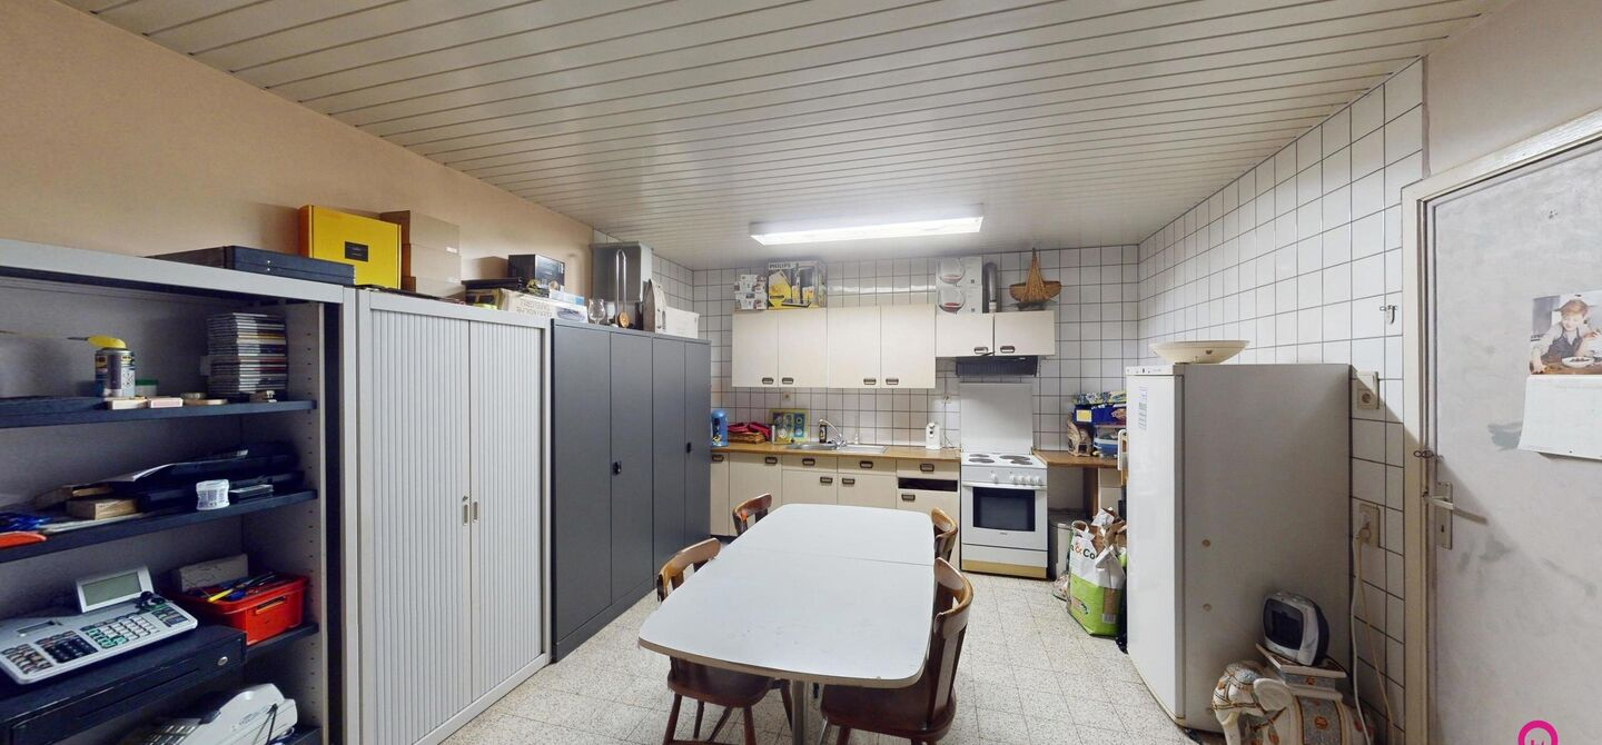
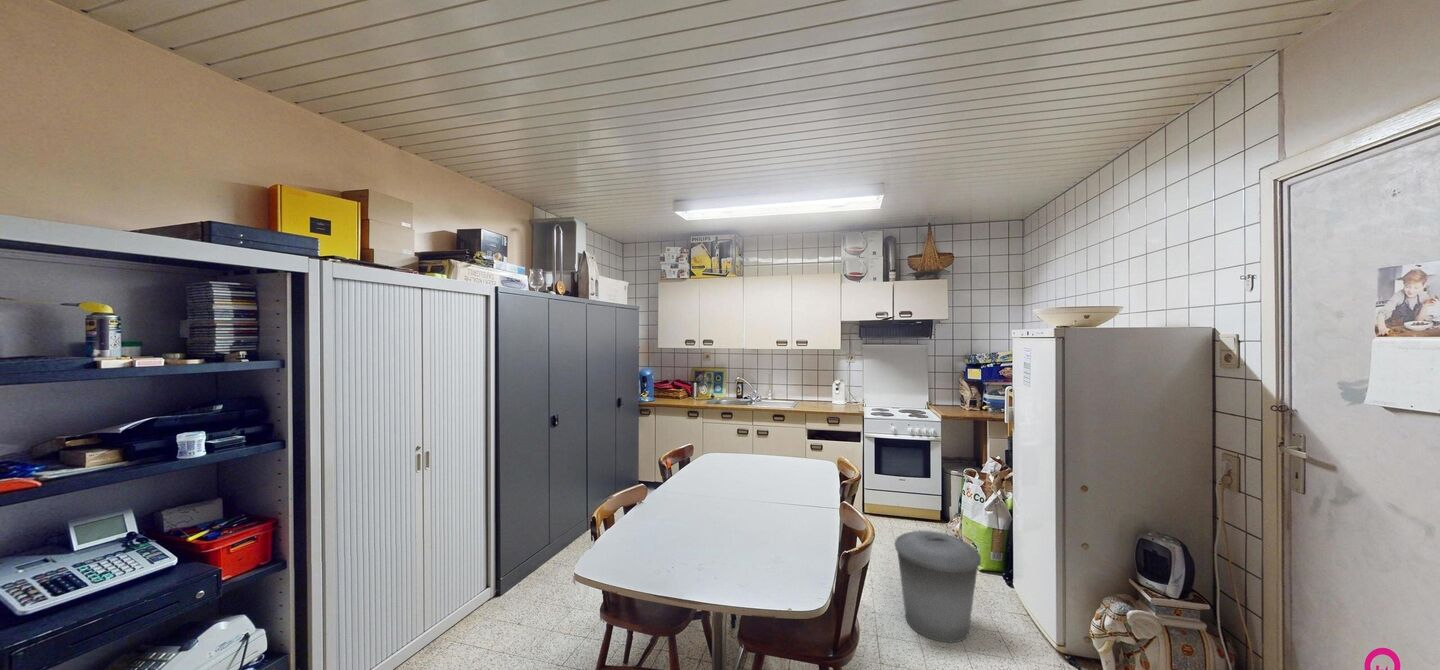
+ trash can [894,530,982,643]
